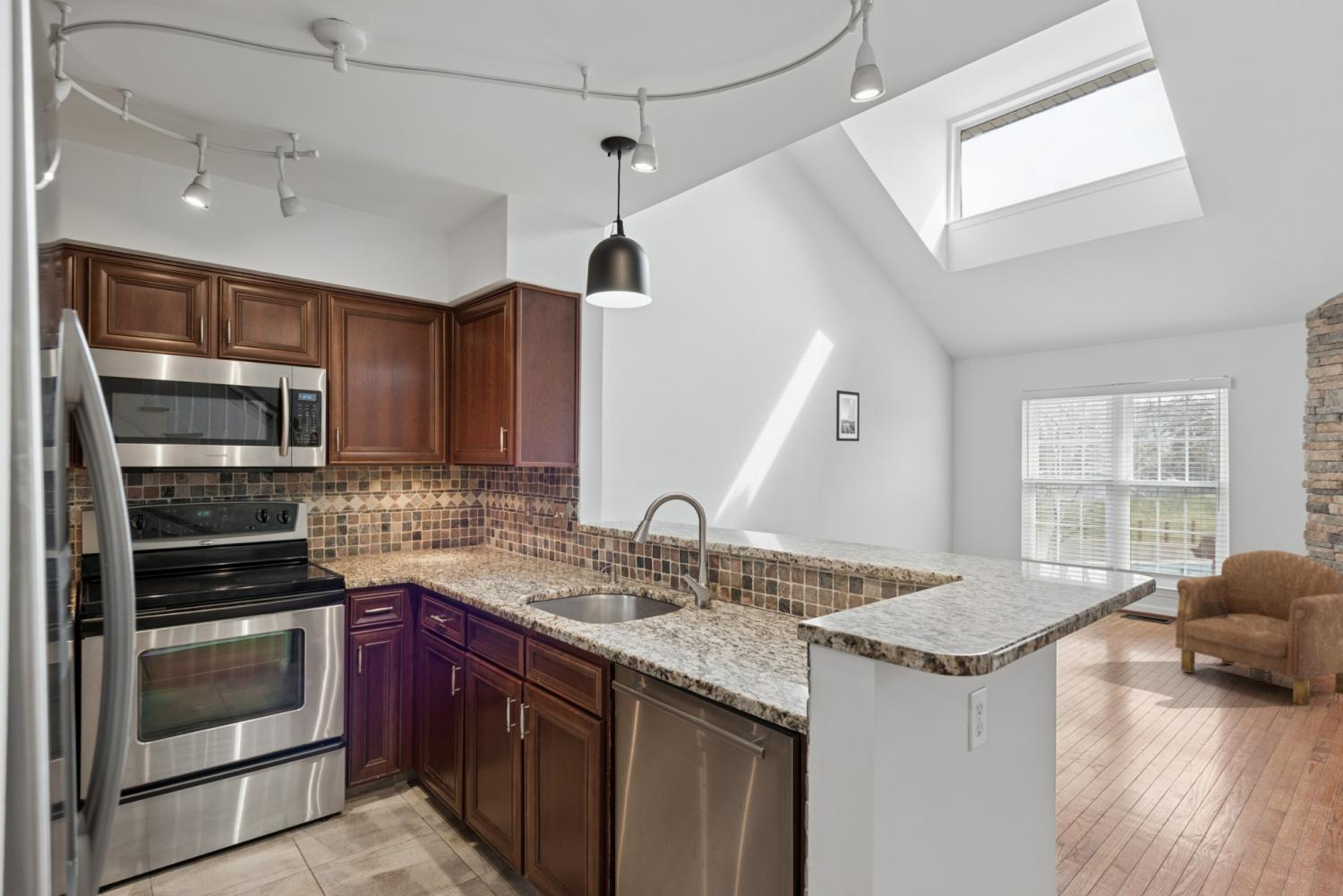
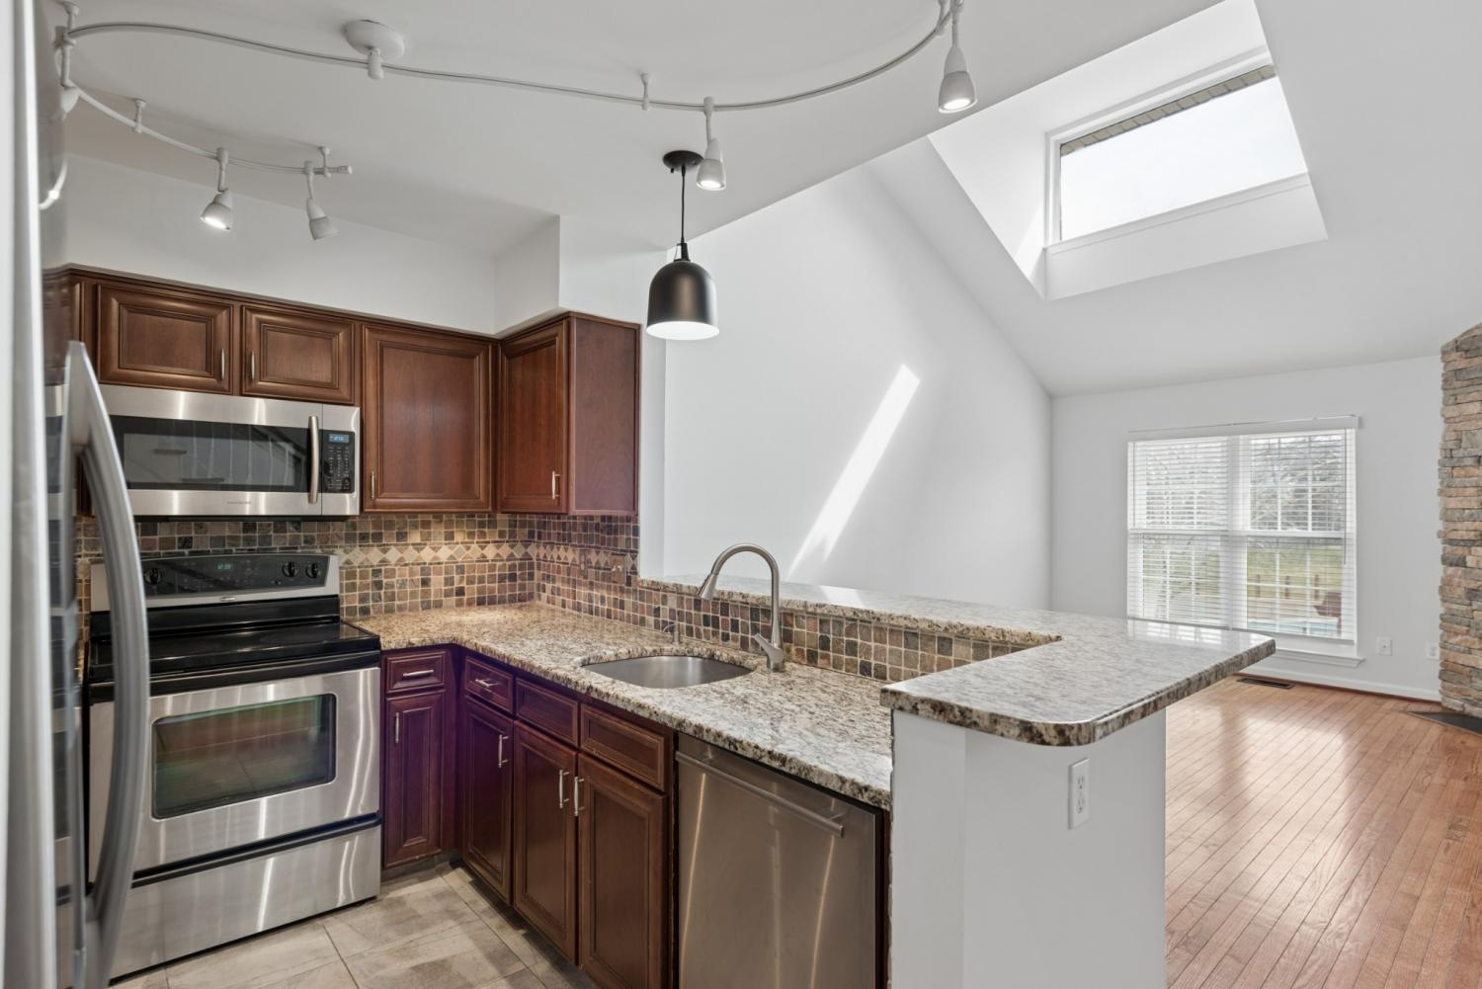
- wall art [835,389,860,442]
- armchair [1175,550,1343,706]
